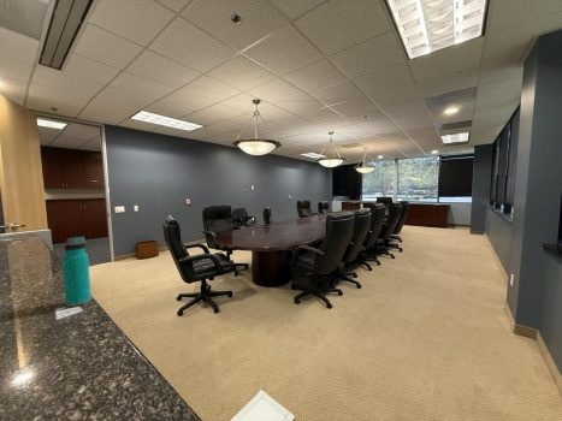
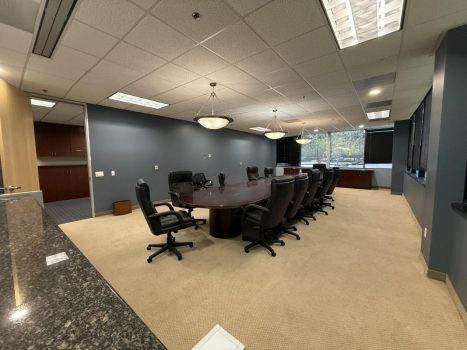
- water bottle [61,236,93,308]
